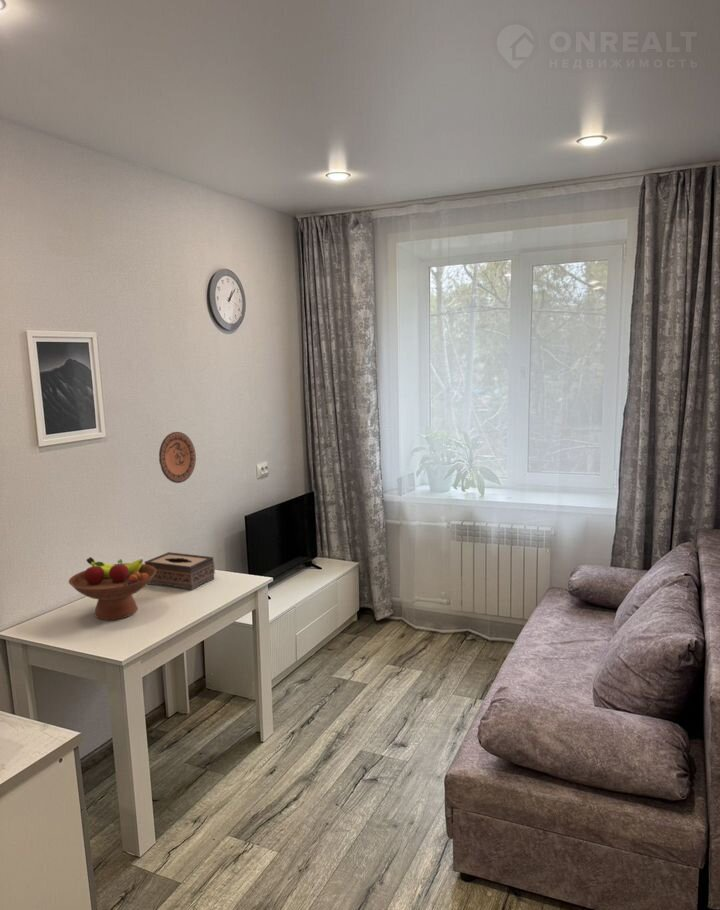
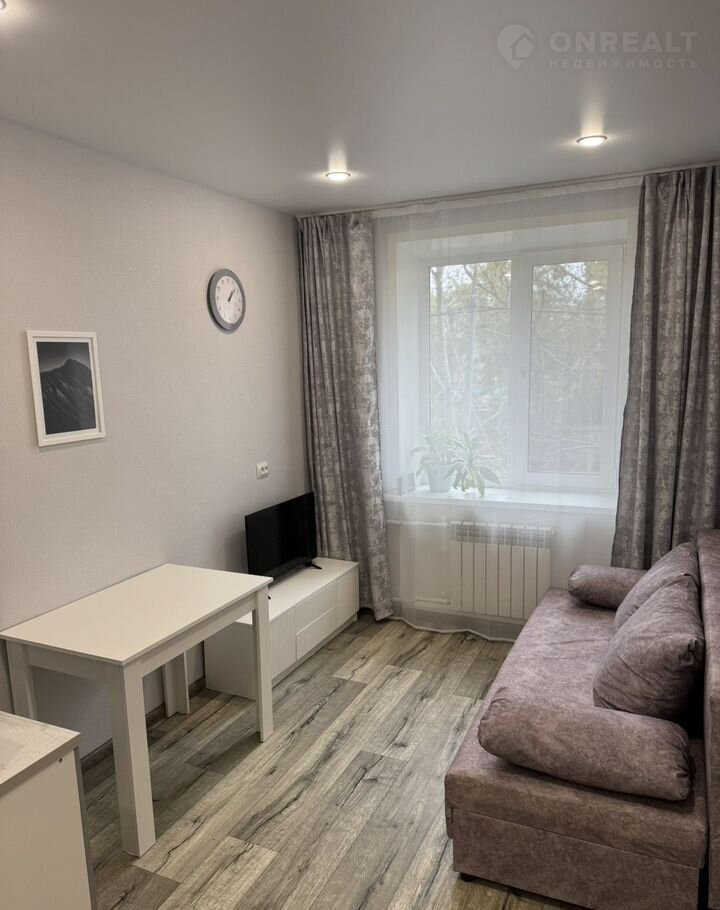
- decorative plate [158,431,197,484]
- tissue box [144,551,216,591]
- fruit bowl [68,556,157,621]
